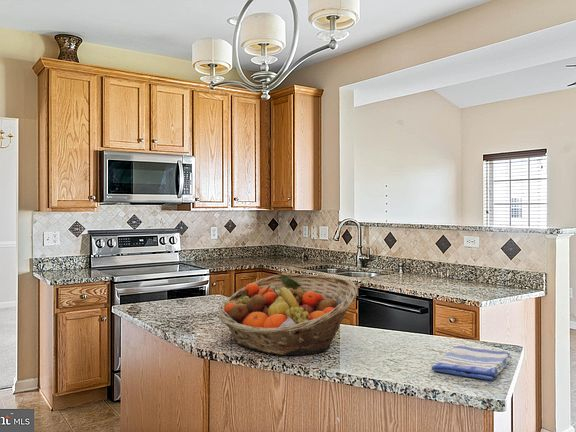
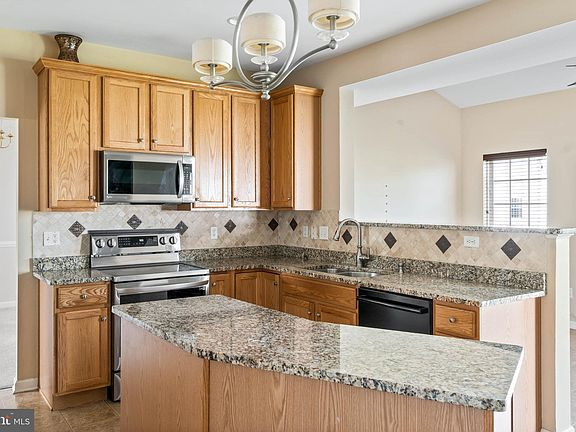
- fruit basket [218,273,358,356]
- dish towel [431,345,513,381]
